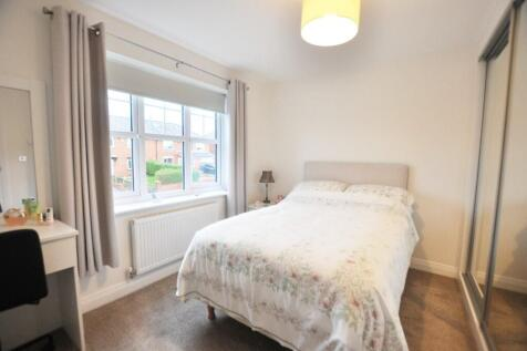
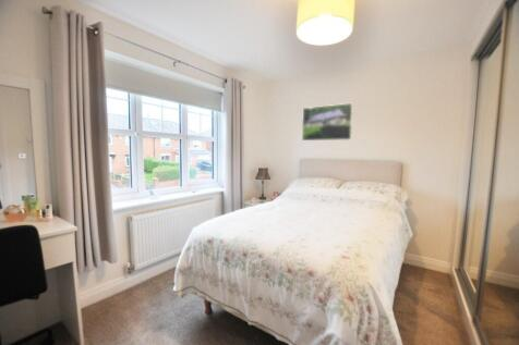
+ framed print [301,102,354,141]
